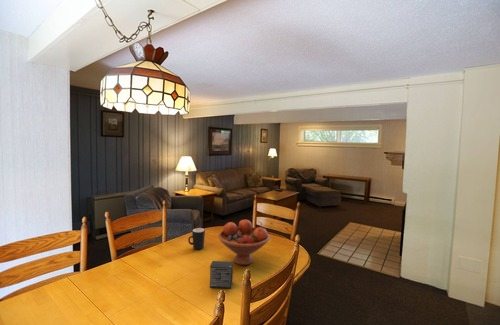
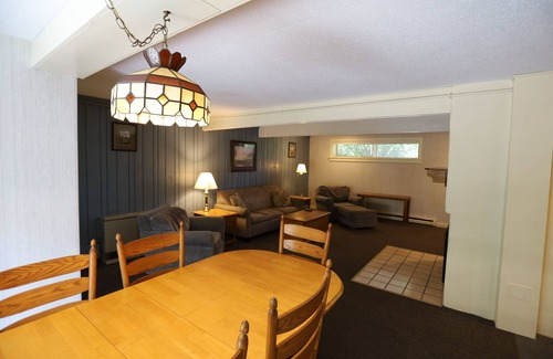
- small box [209,260,234,289]
- mug [187,227,206,250]
- fruit bowl [218,219,271,266]
